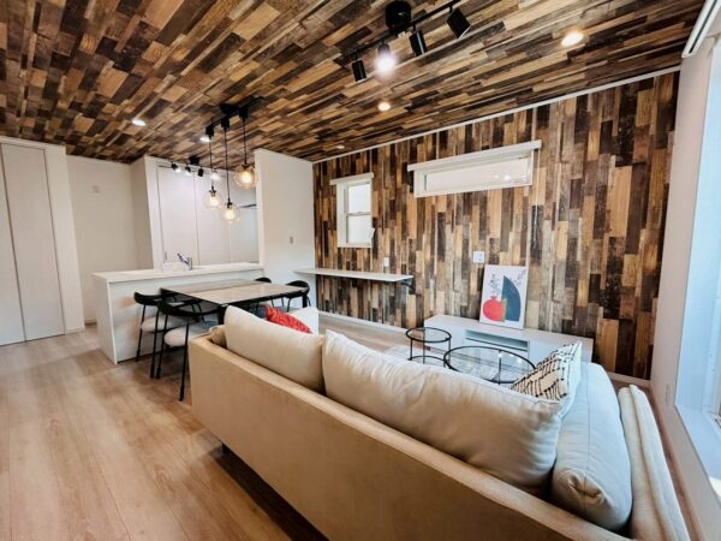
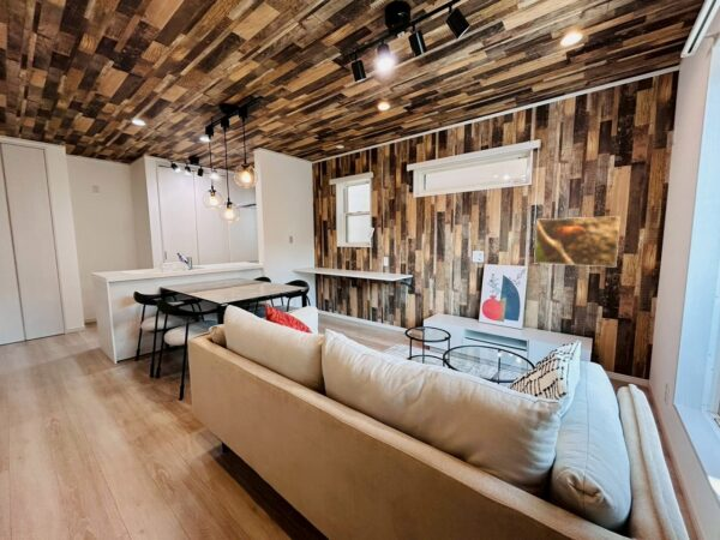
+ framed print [533,215,622,268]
